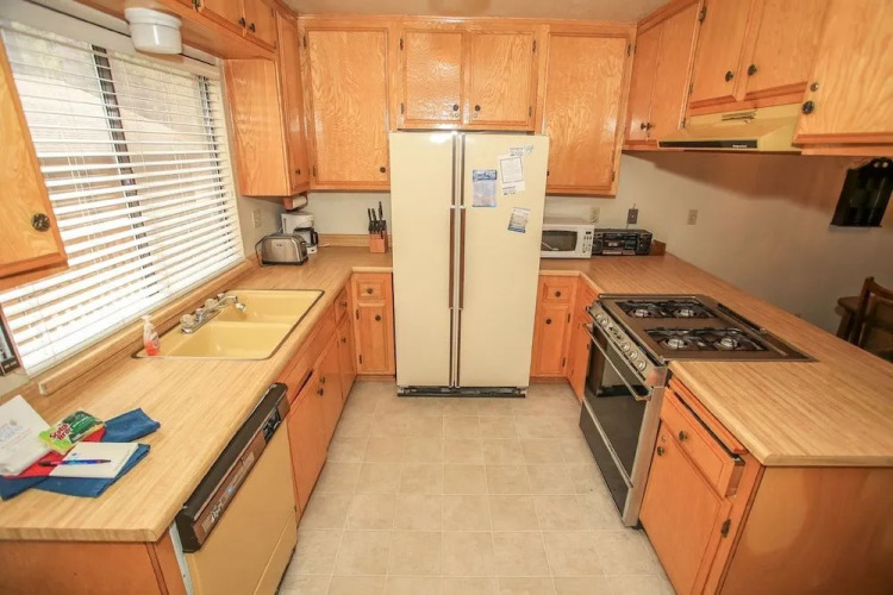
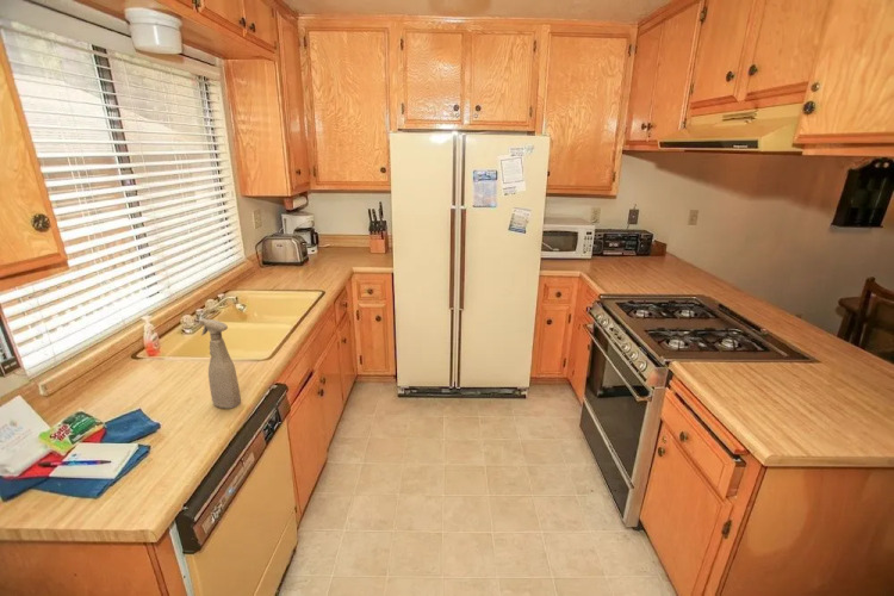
+ spray bottle [198,318,242,410]
